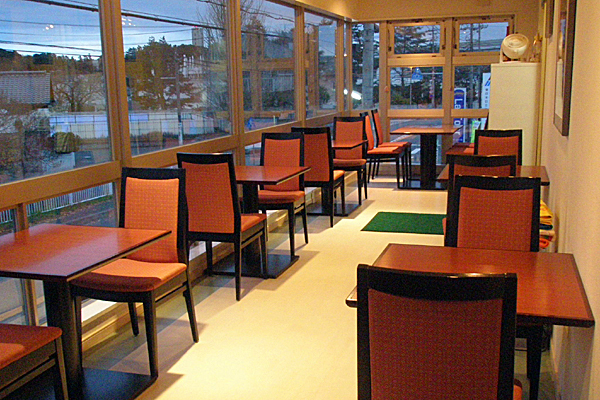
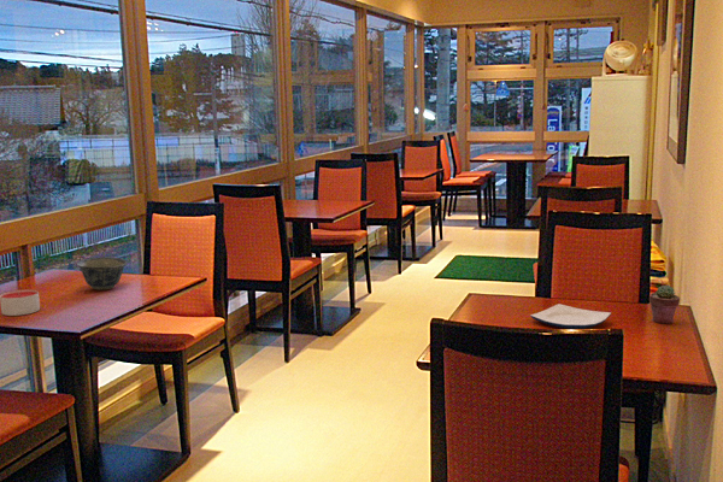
+ potted succulent [648,284,681,325]
+ candle [0,289,41,317]
+ plate [529,302,612,330]
+ bowl [76,257,128,290]
